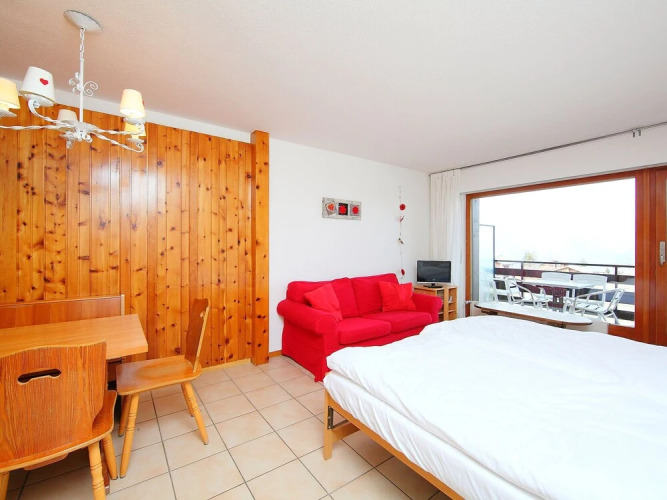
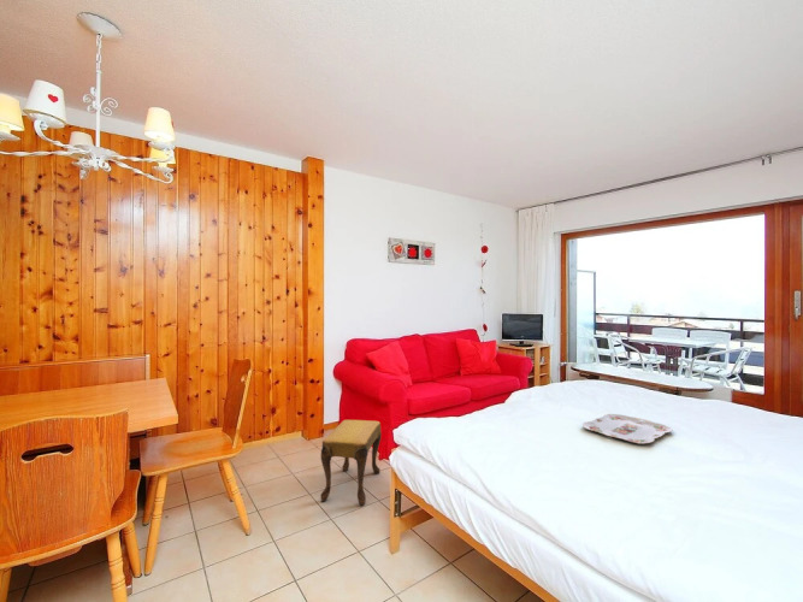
+ footstool [319,419,383,507]
+ serving tray [581,413,674,444]
